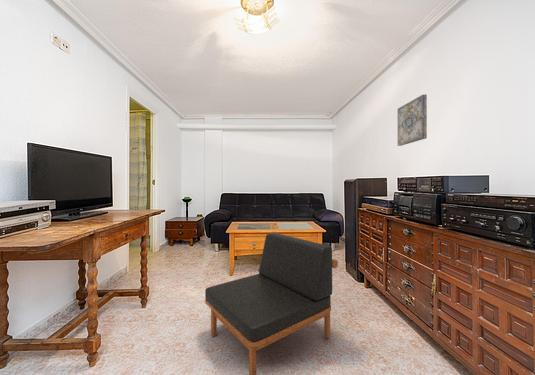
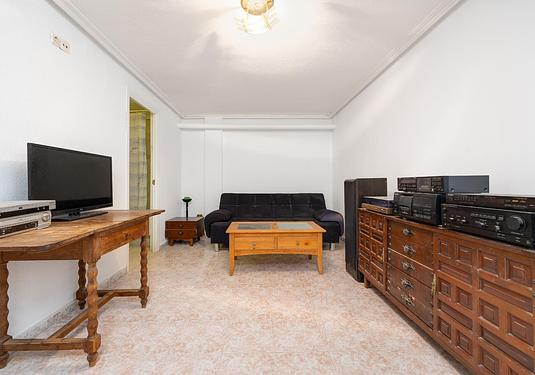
- wall art [397,93,428,147]
- armless chair [204,232,339,375]
